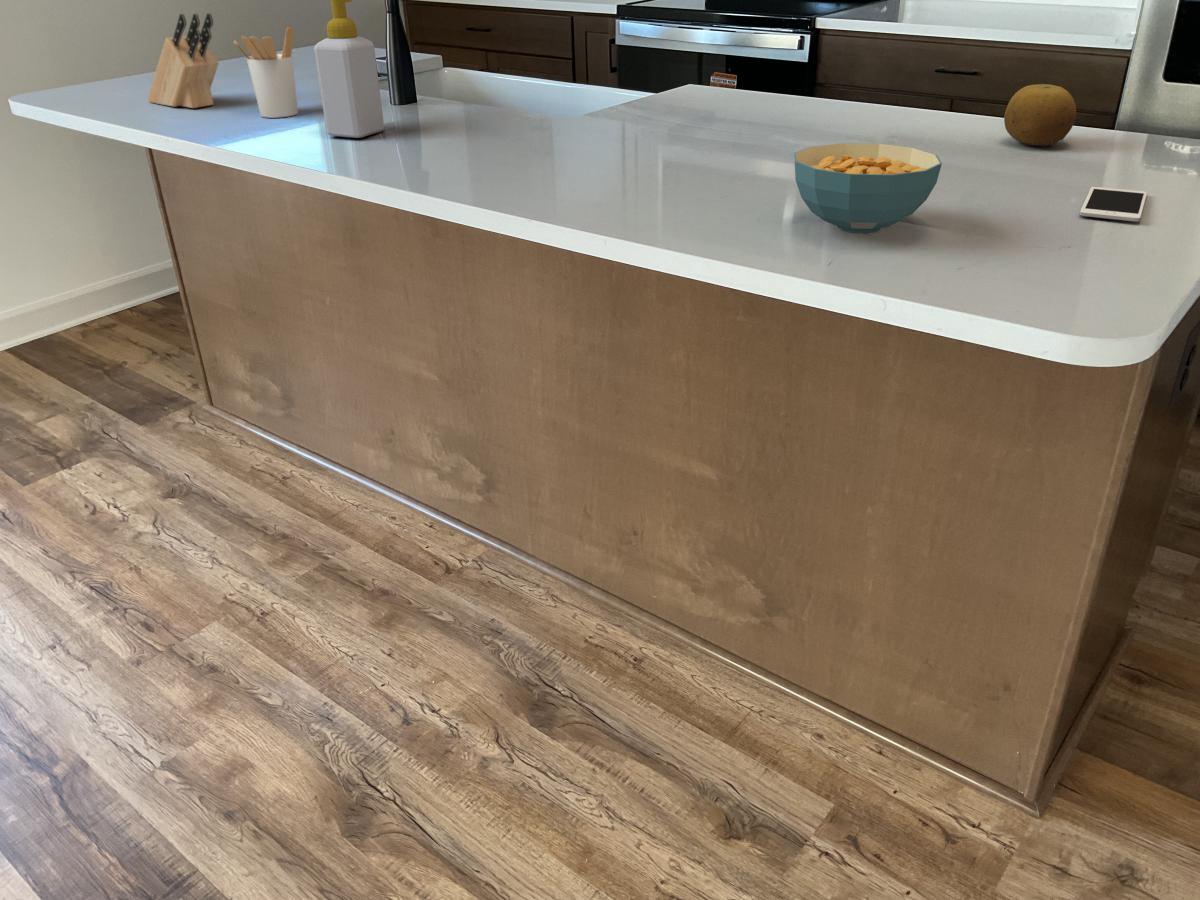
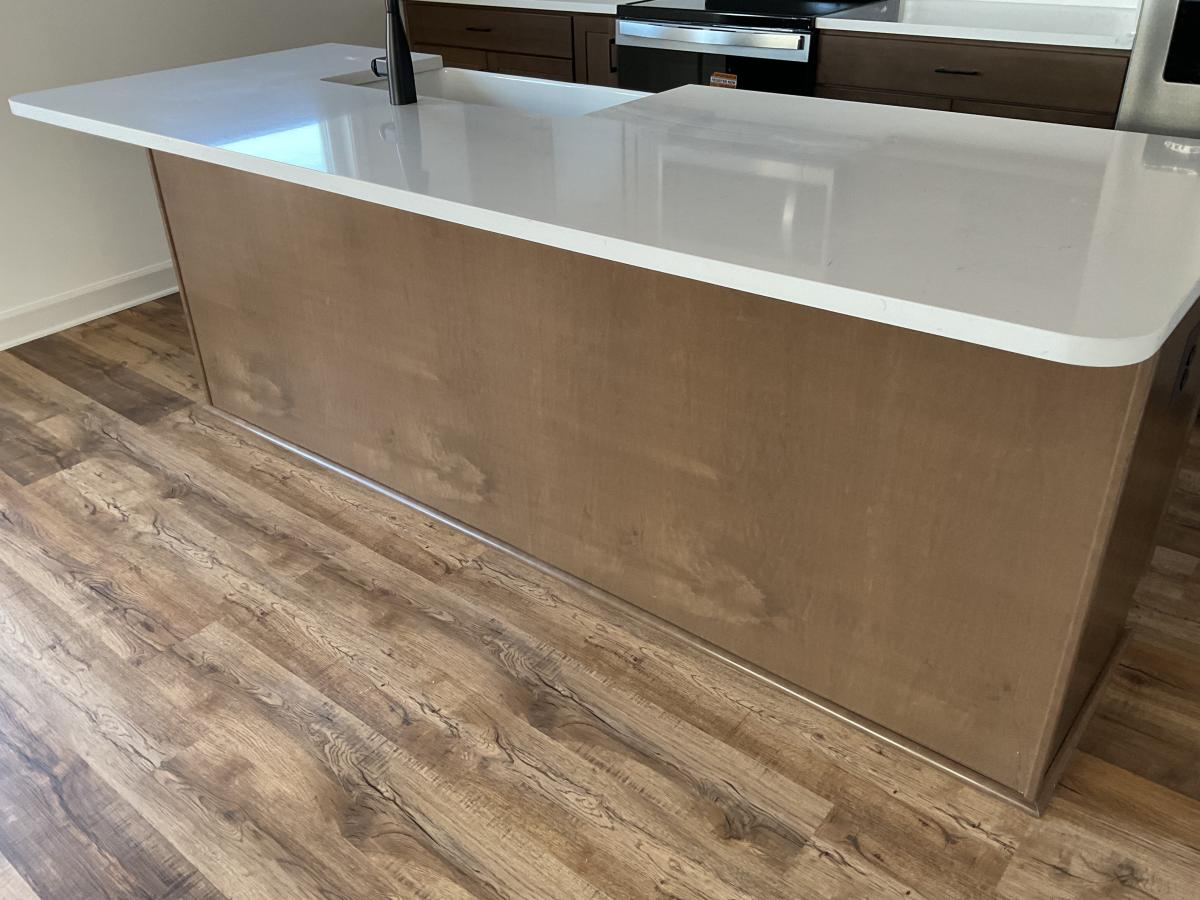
- knife block [146,12,220,109]
- cereal bowl [793,142,943,235]
- cell phone [1079,186,1148,222]
- soap bottle [313,0,385,139]
- utensil holder [233,26,299,119]
- fruit [1003,83,1077,147]
